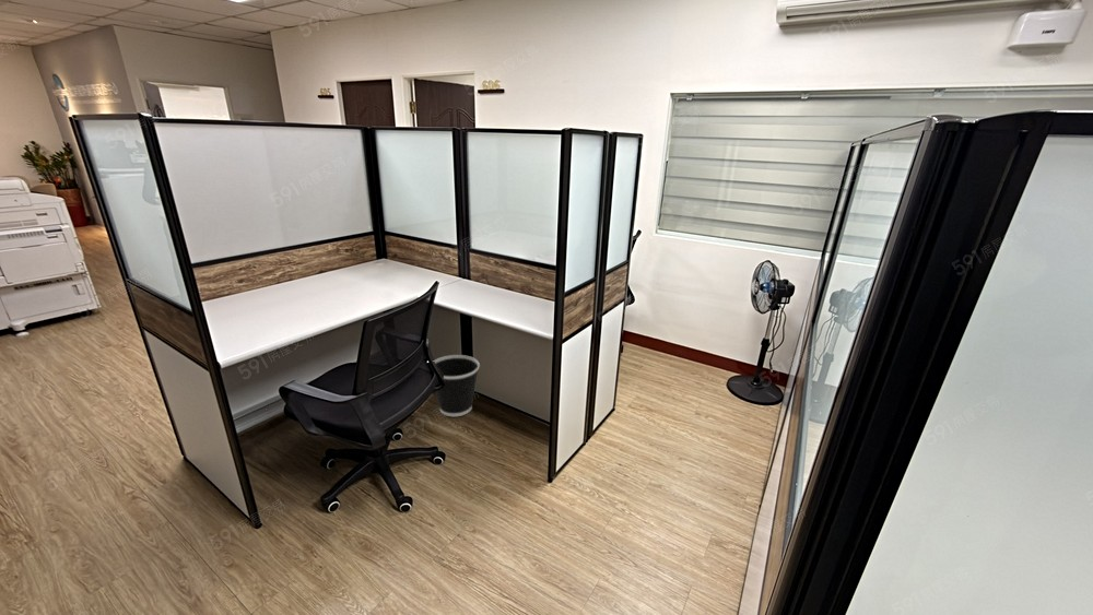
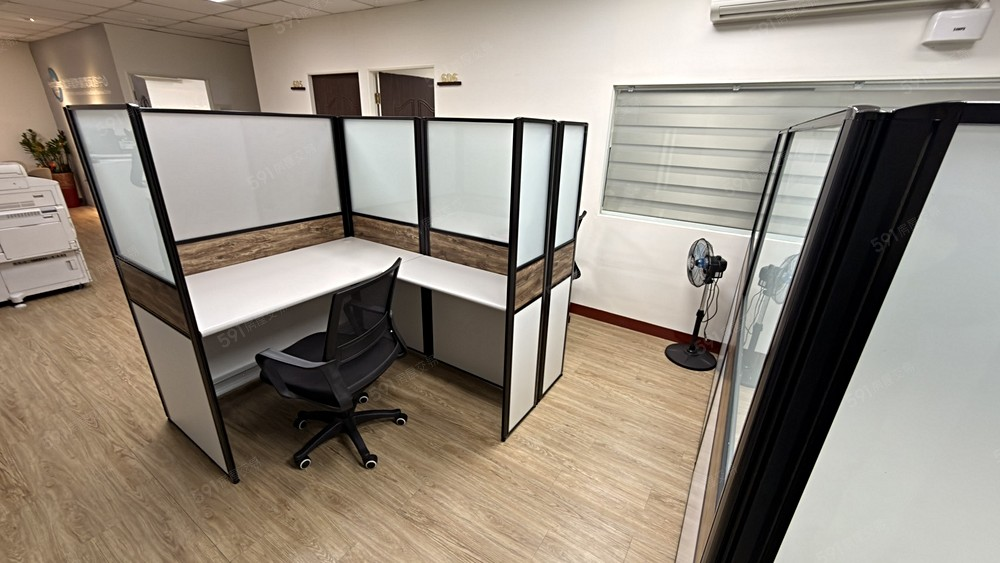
- wastebasket [433,354,481,417]
